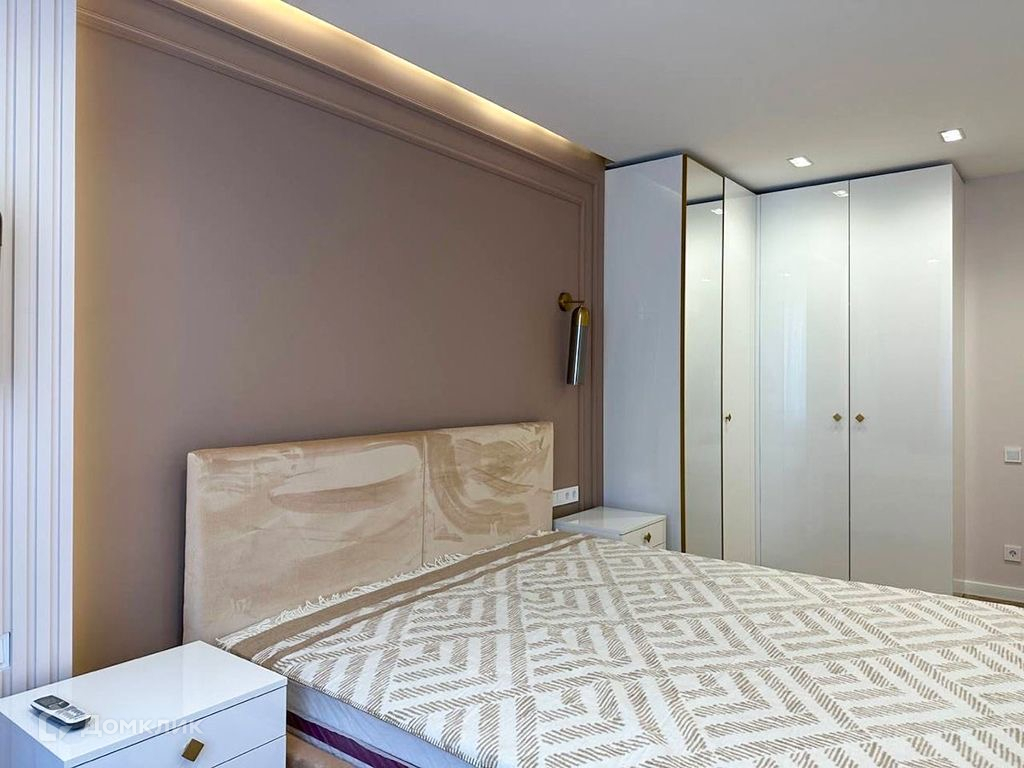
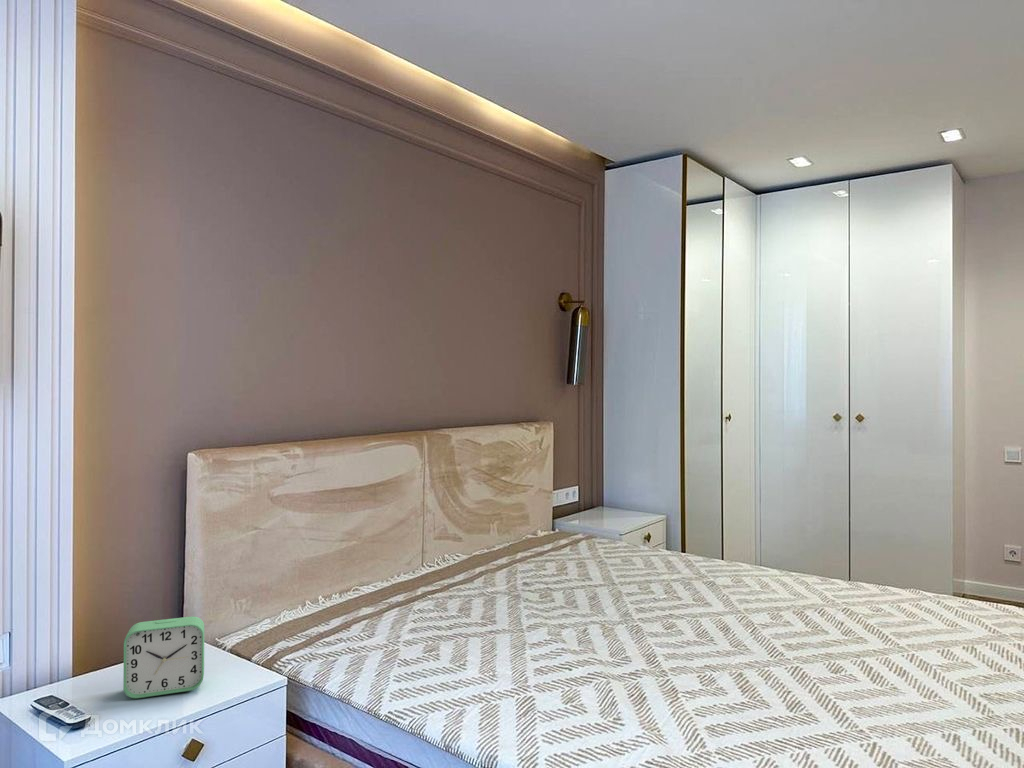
+ alarm clock [122,615,205,699]
